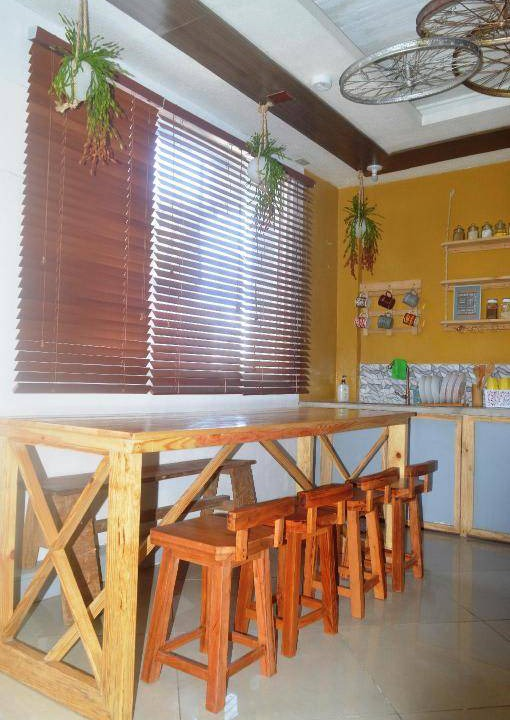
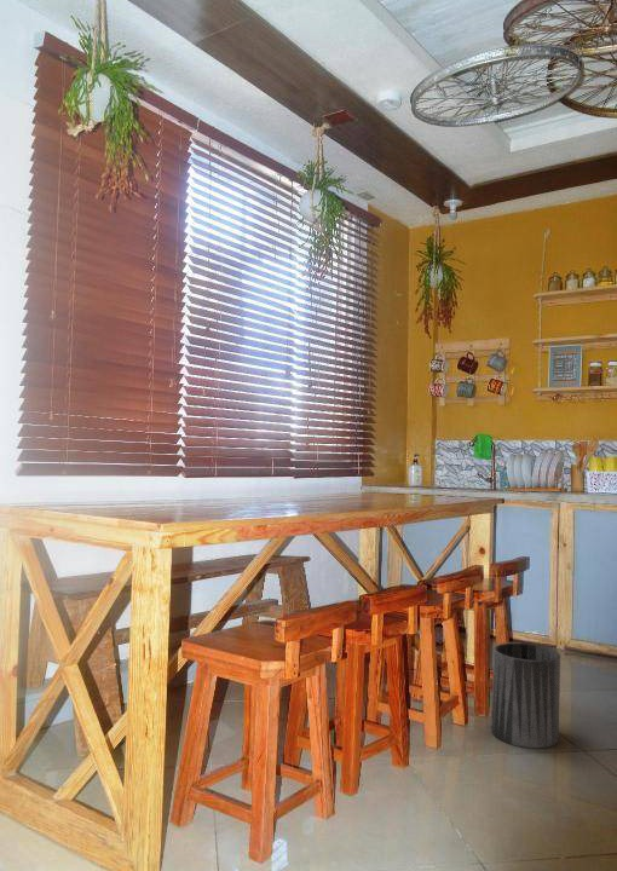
+ trash can [490,641,561,749]
